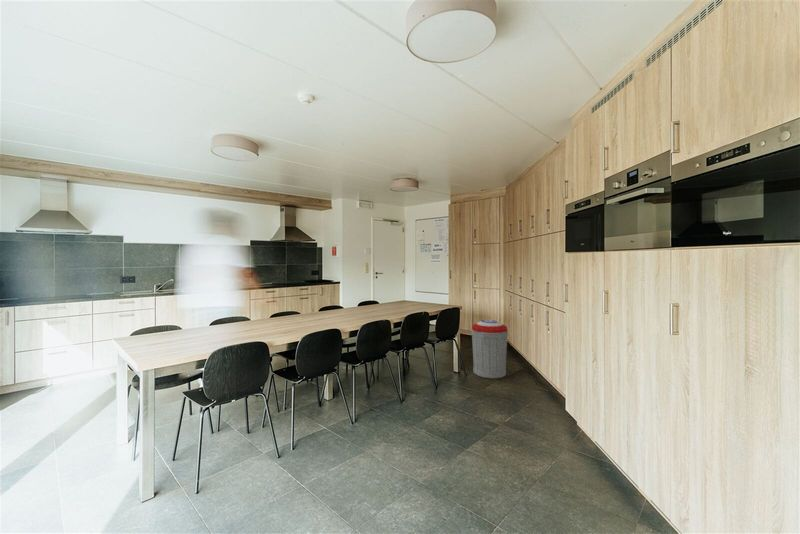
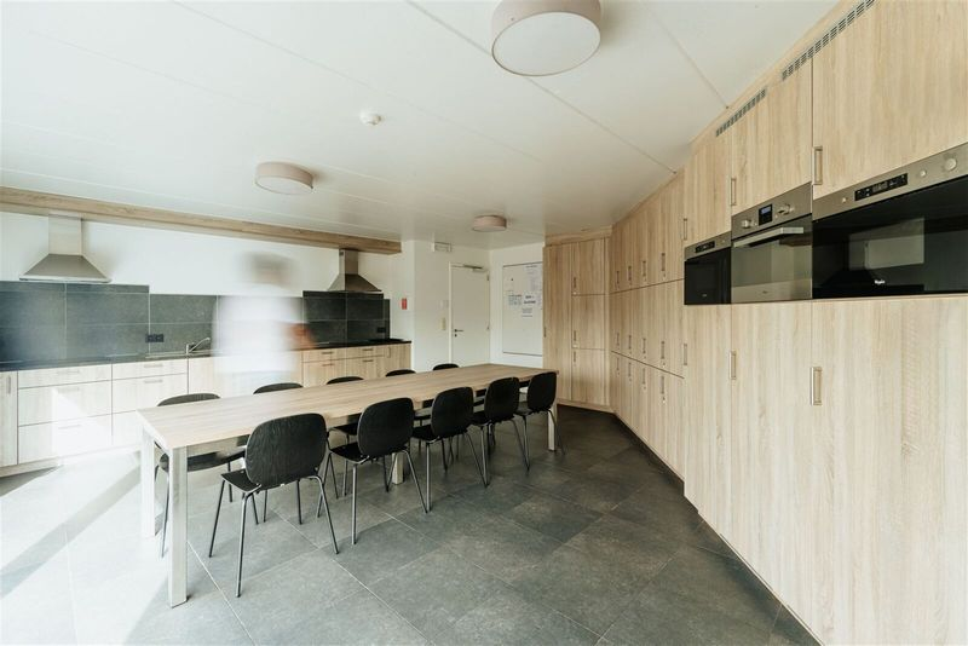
- trash can [470,319,509,380]
